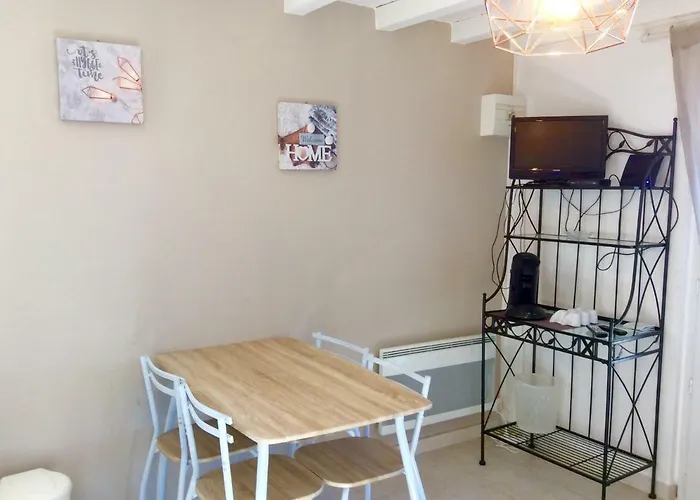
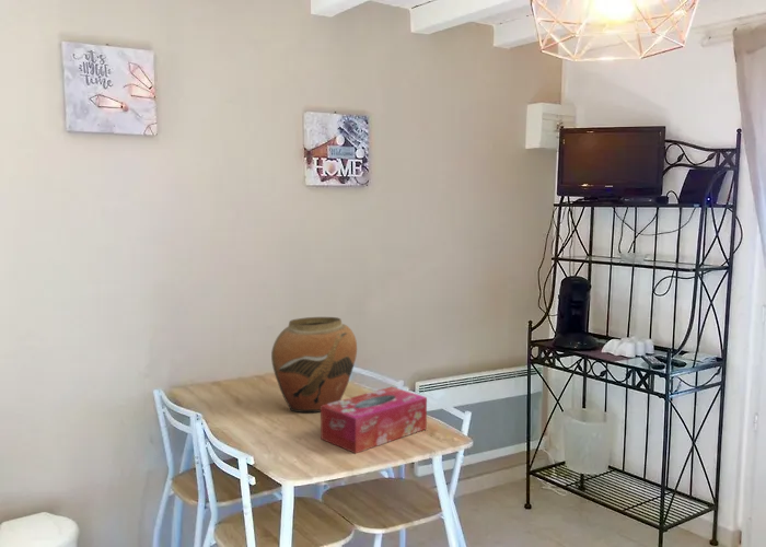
+ vase [270,316,358,414]
+ tissue box [320,386,428,454]
